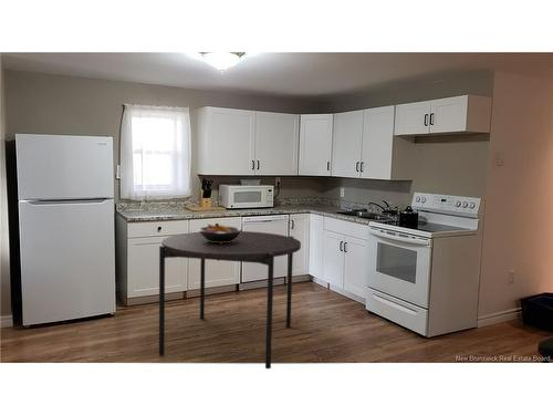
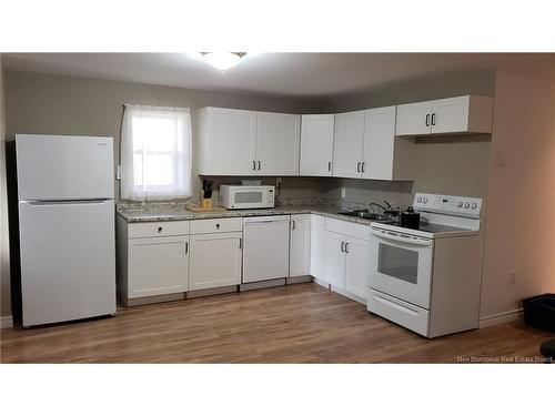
- dining table [158,230,302,370]
- fruit bowl [197,224,243,243]
